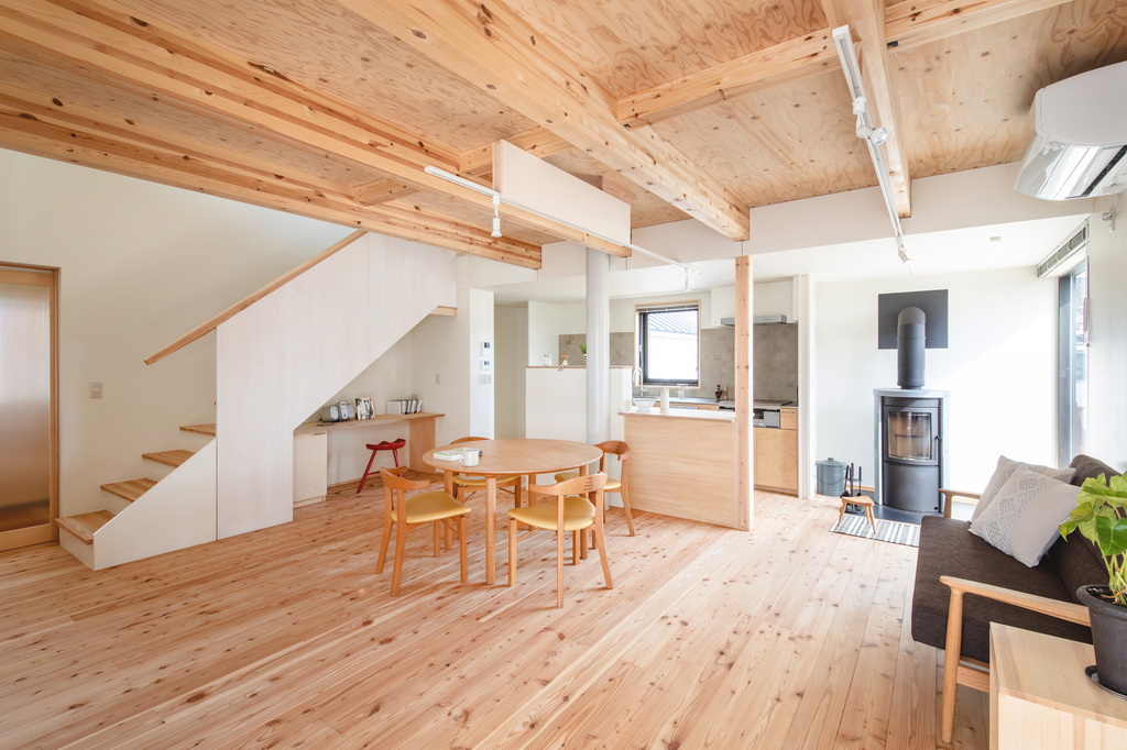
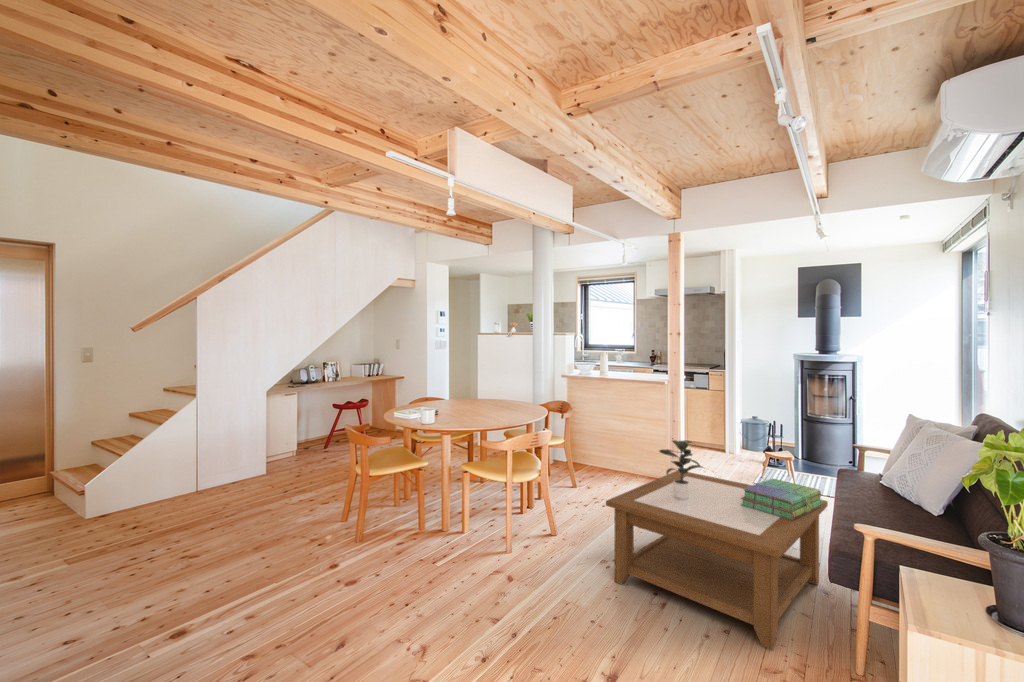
+ coffee table [605,470,829,651]
+ potted plant [658,439,707,500]
+ stack of books [741,478,824,520]
